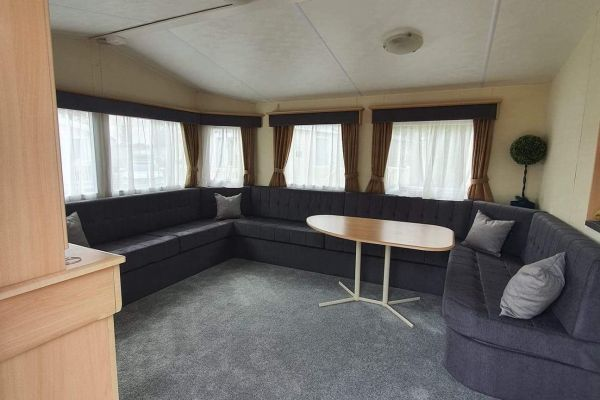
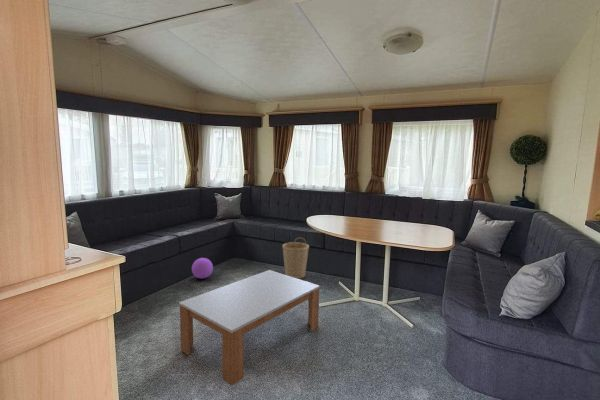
+ basket [281,237,310,280]
+ ball [191,257,214,280]
+ coffee table [178,269,321,386]
